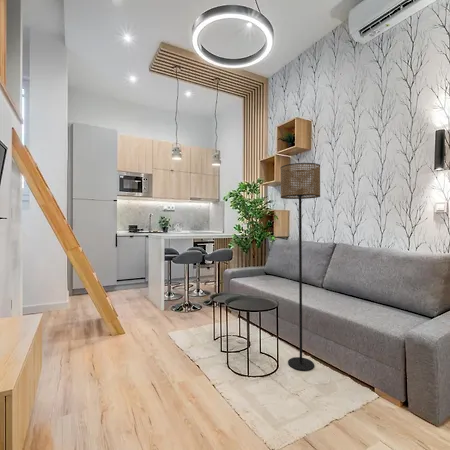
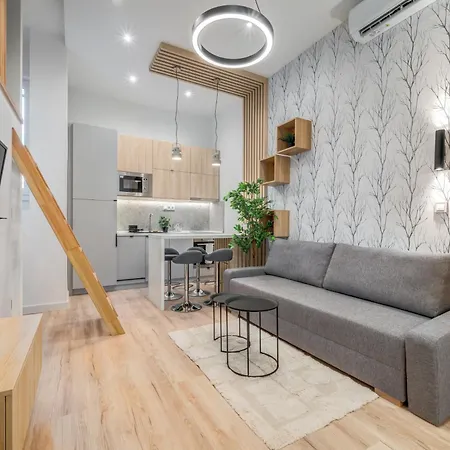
- floor lamp [279,162,321,372]
